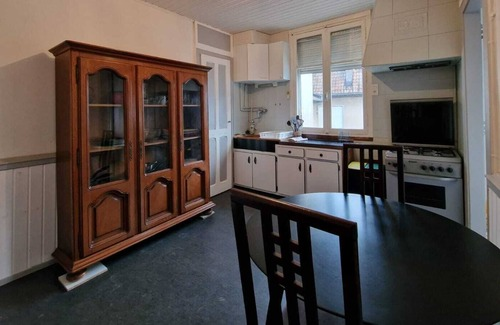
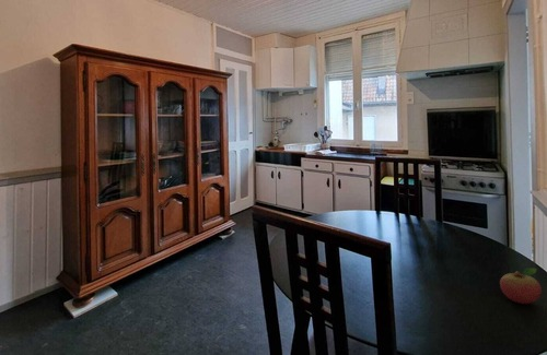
+ fruit [499,267,543,305]
